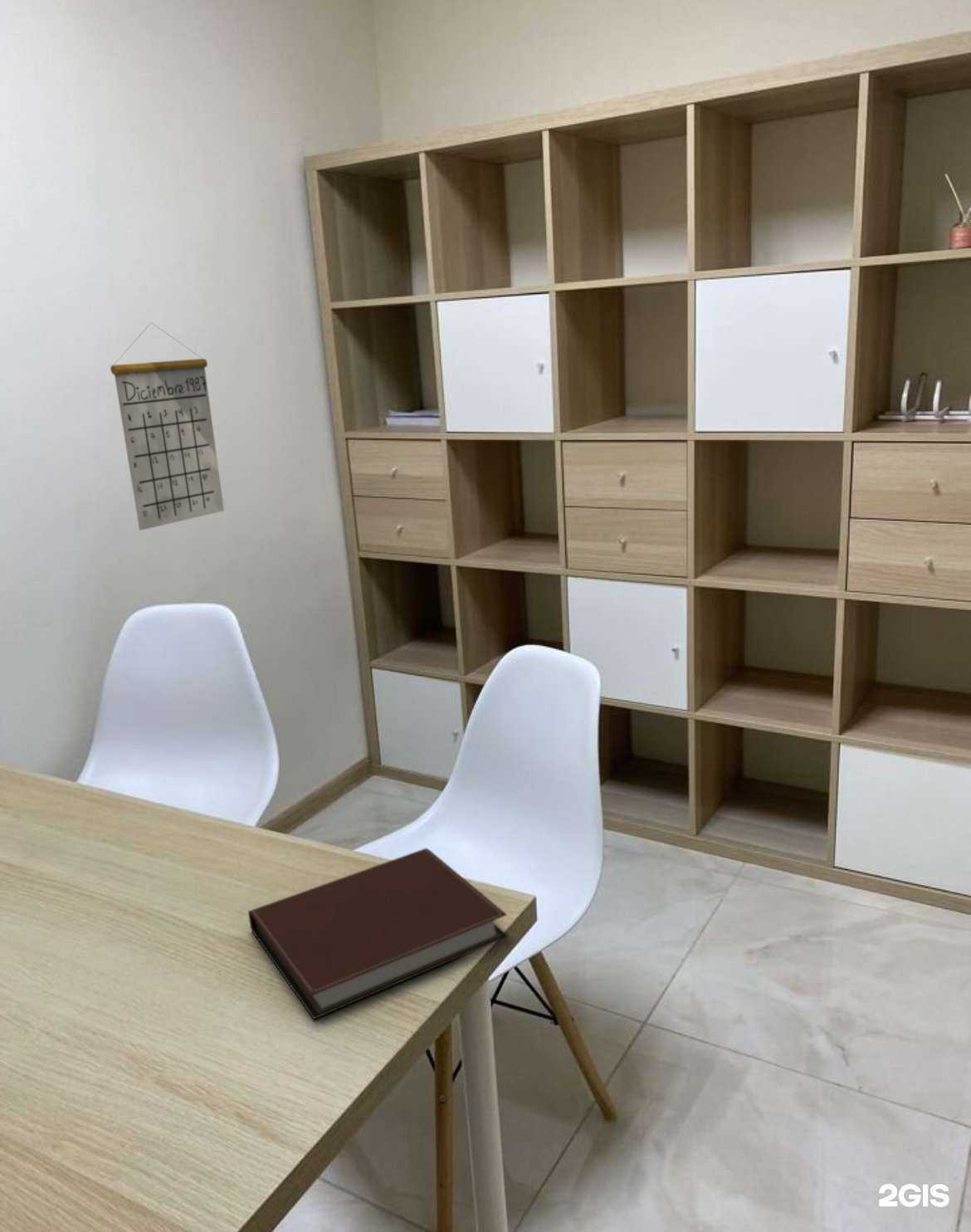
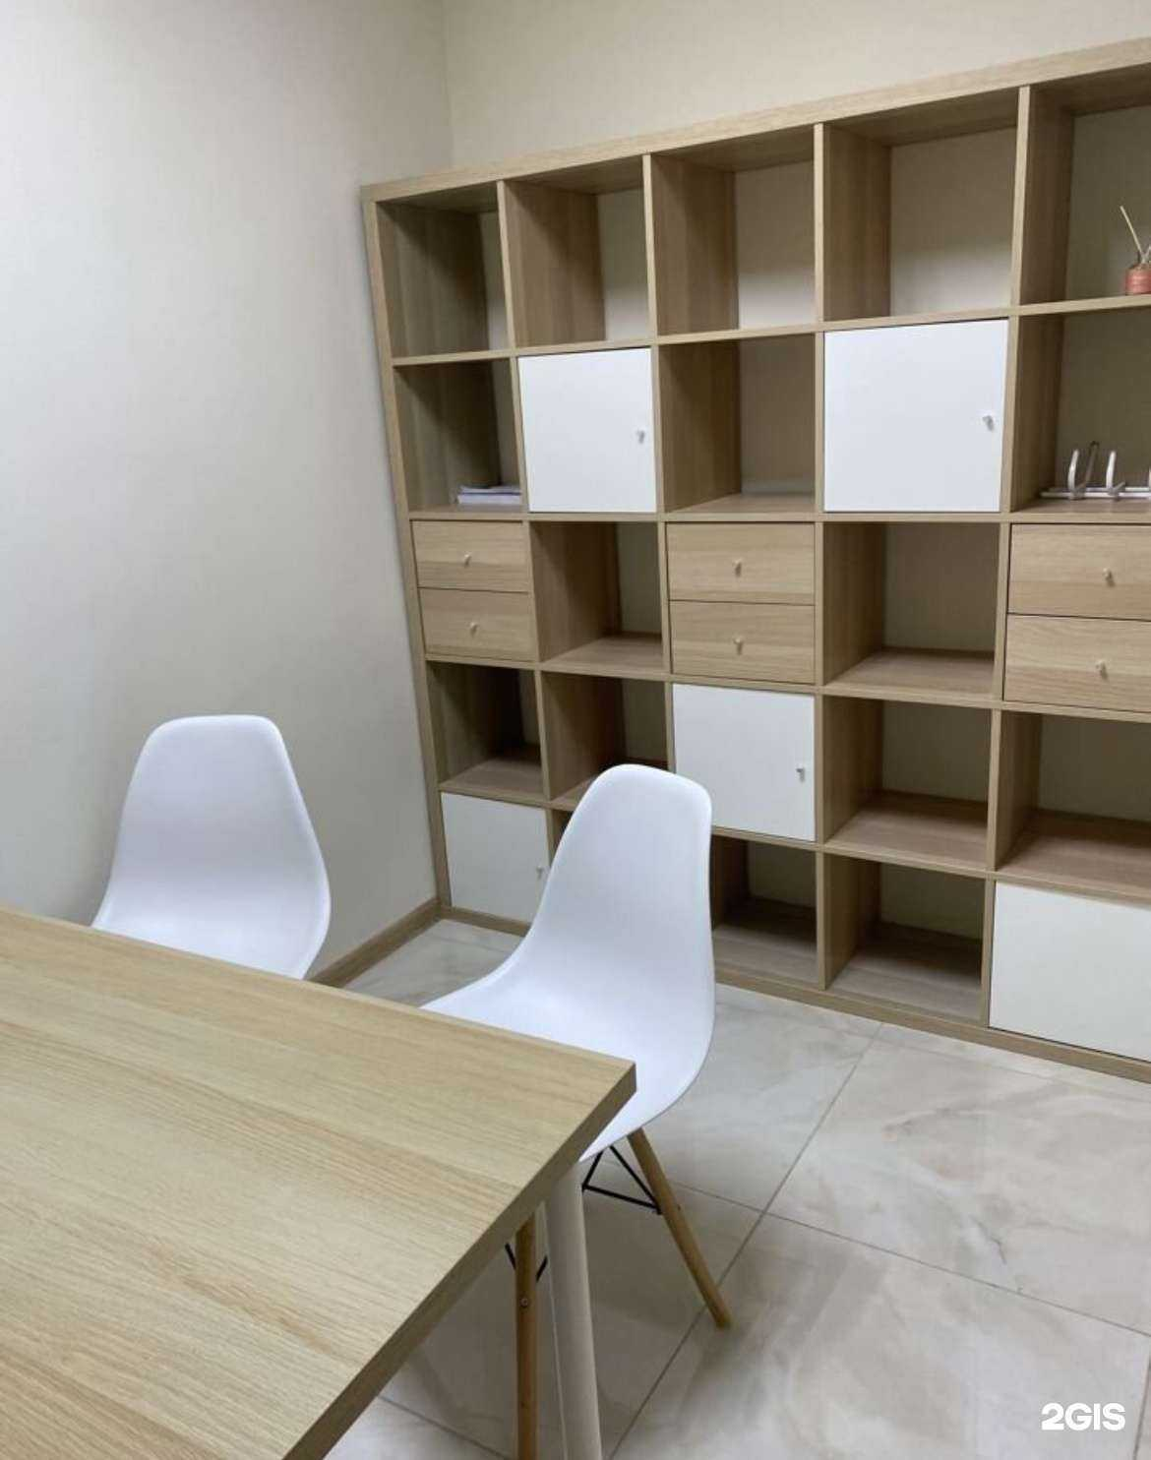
- calendar [110,321,225,531]
- notebook [247,848,510,1020]
